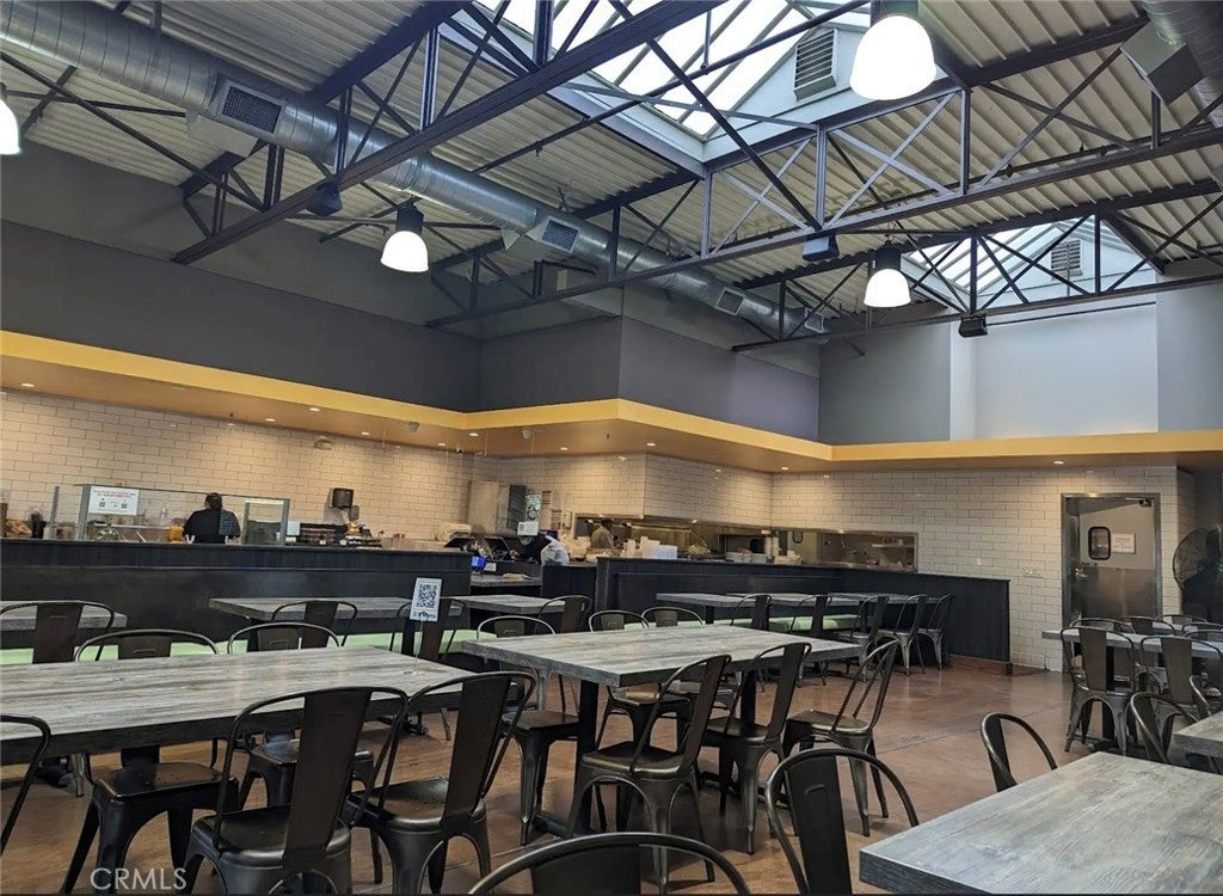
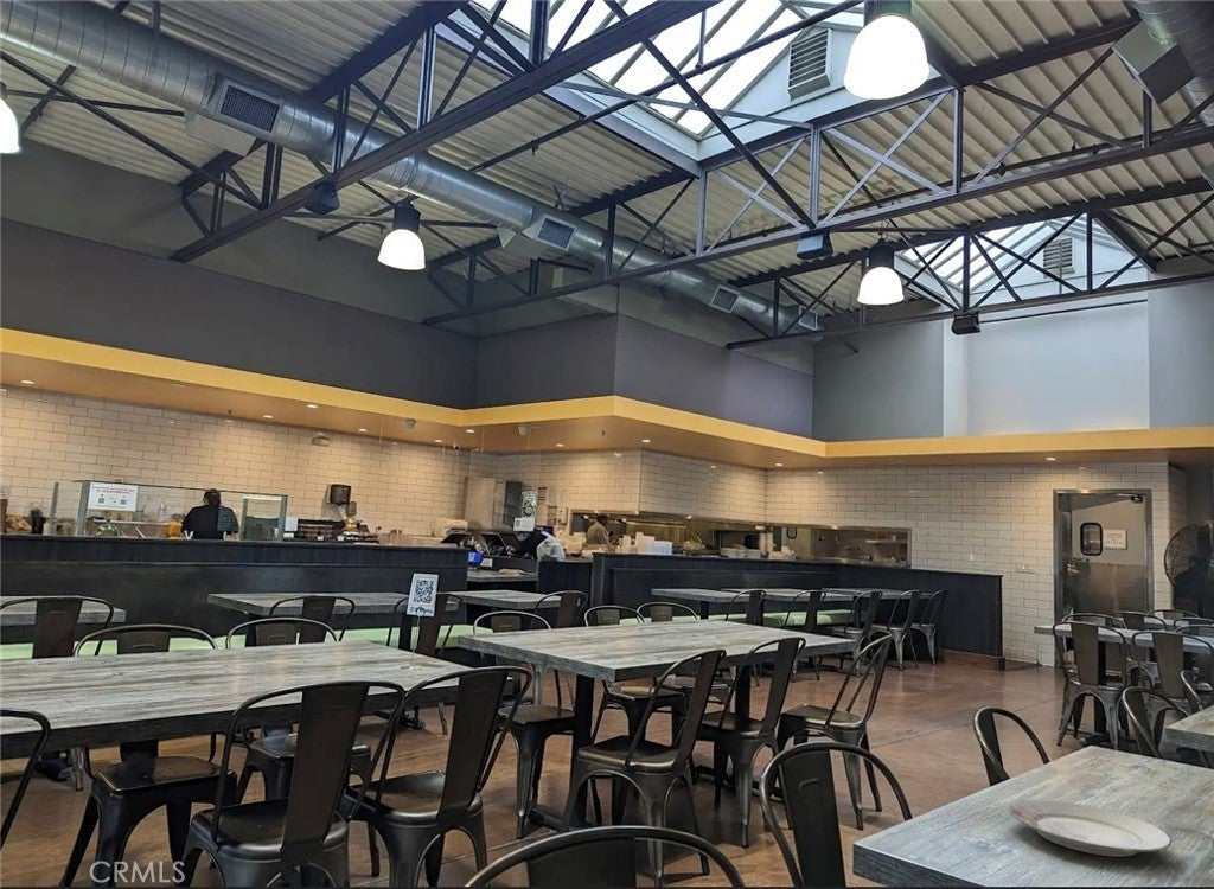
+ plate [1007,799,1173,858]
